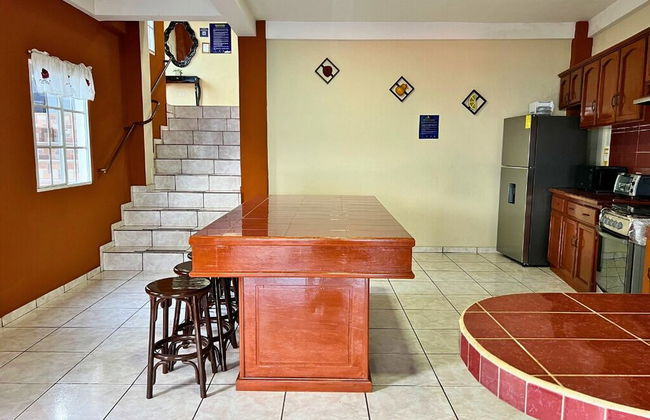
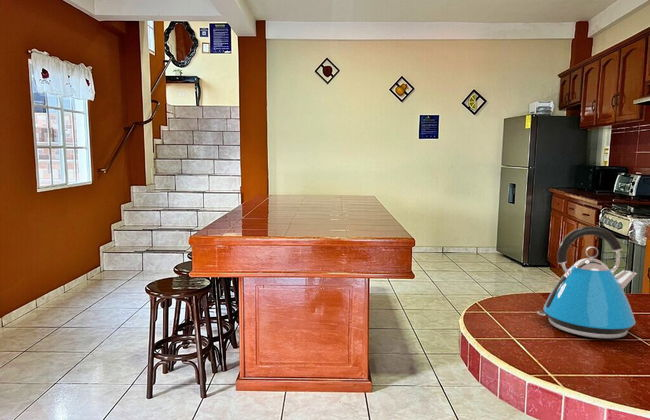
+ kettle [536,225,638,339]
